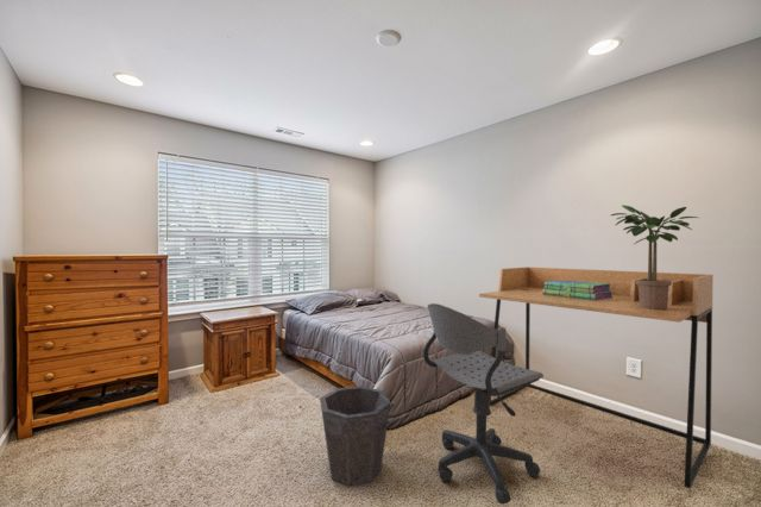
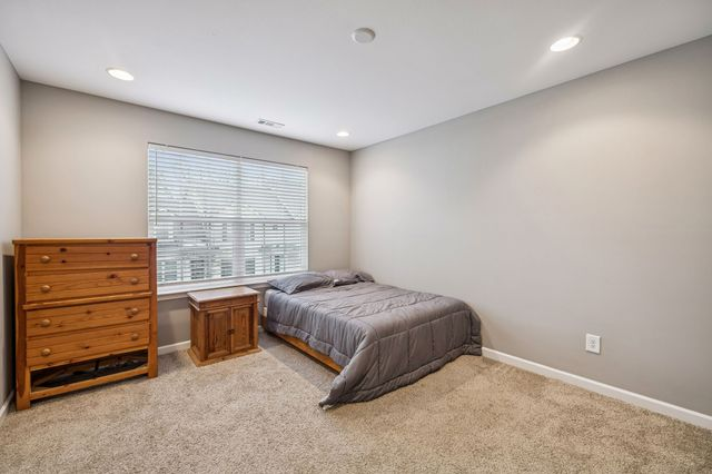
- waste bin [319,384,391,487]
- office chair [422,302,545,505]
- desk [478,265,713,489]
- potted plant [610,204,699,311]
- stack of books [542,280,614,300]
